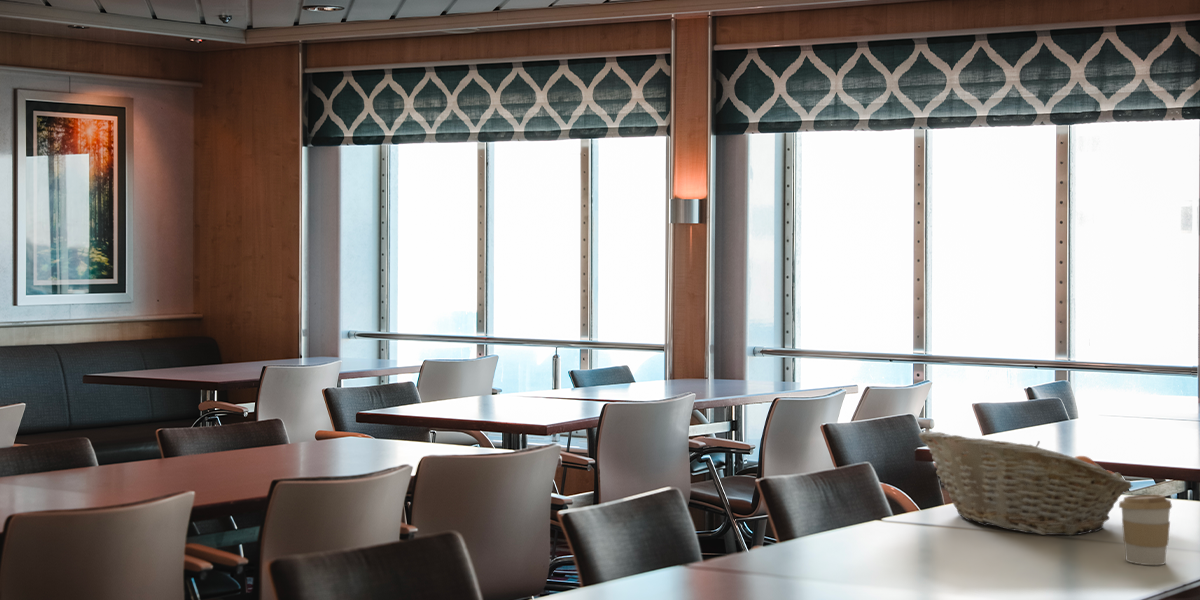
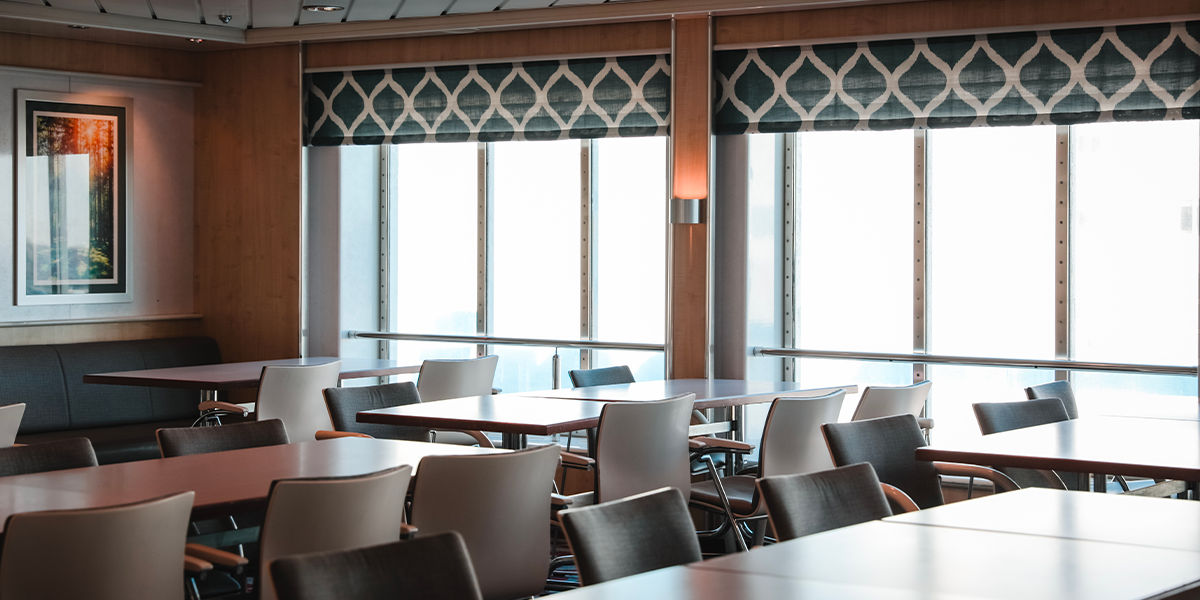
- fruit basket [918,430,1133,536]
- coffee cup [1118,494,1173,566]
